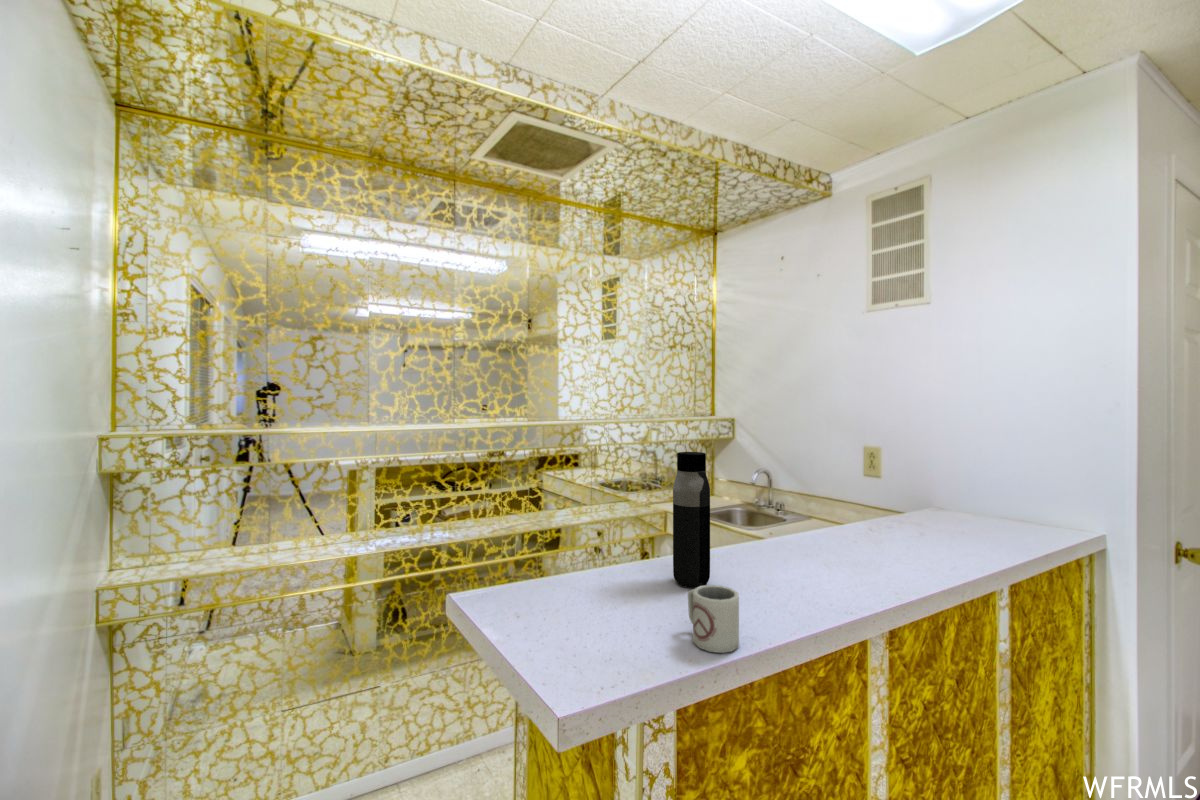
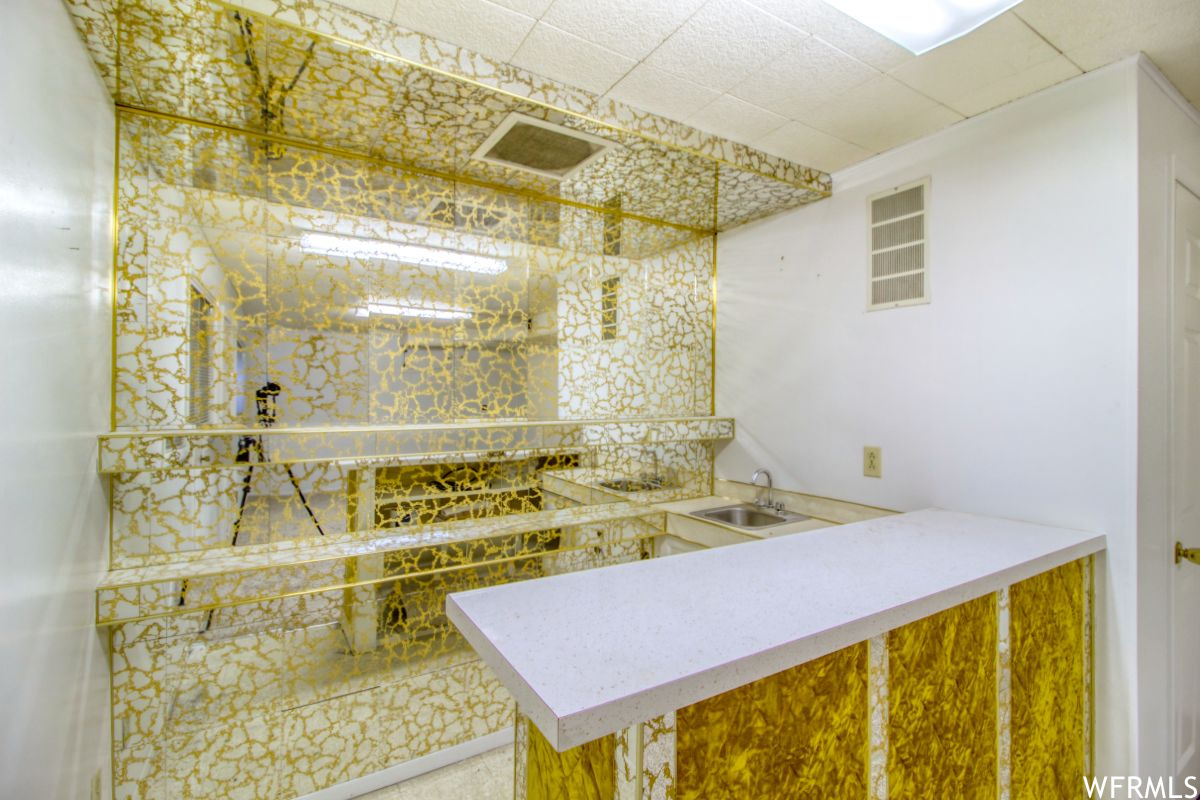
- cup [687,584,740,654]
- water bottle [672,451,711,589]
